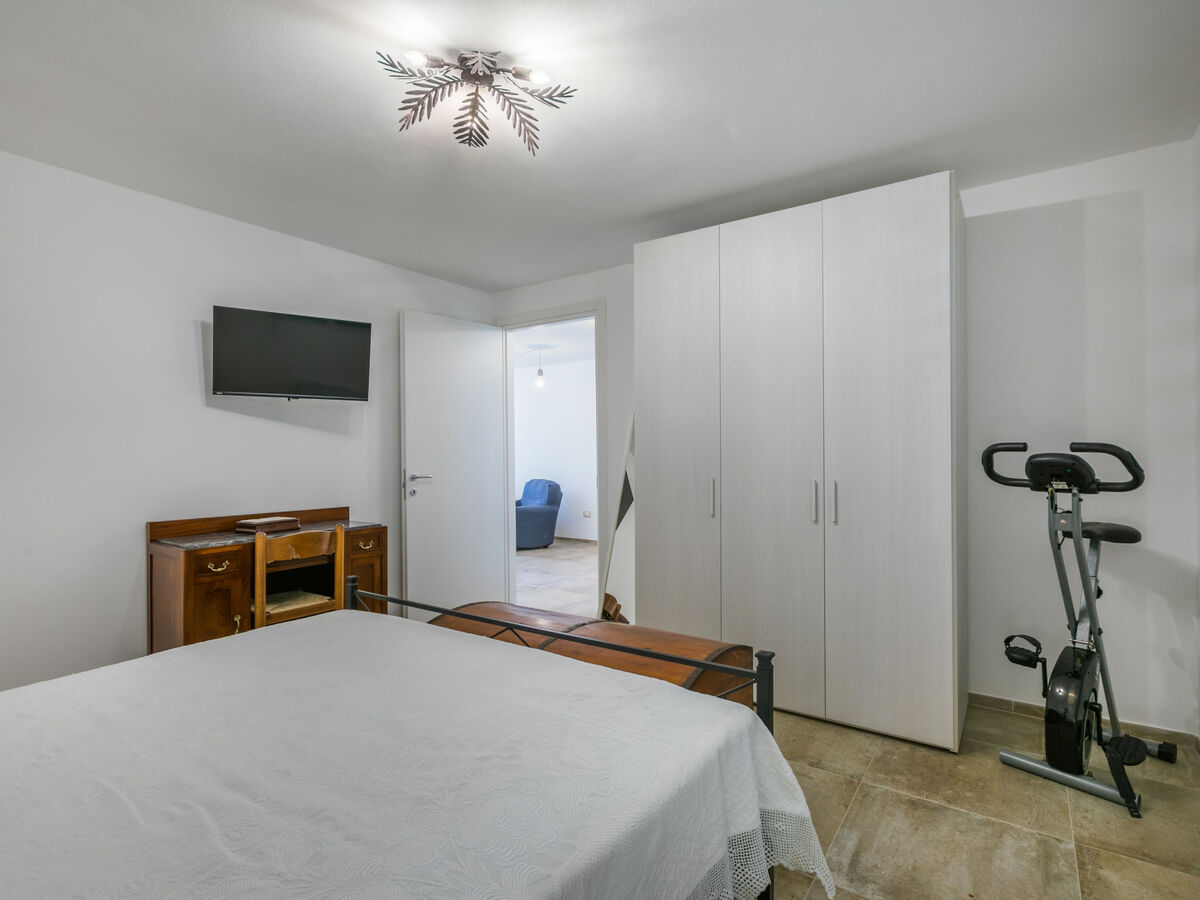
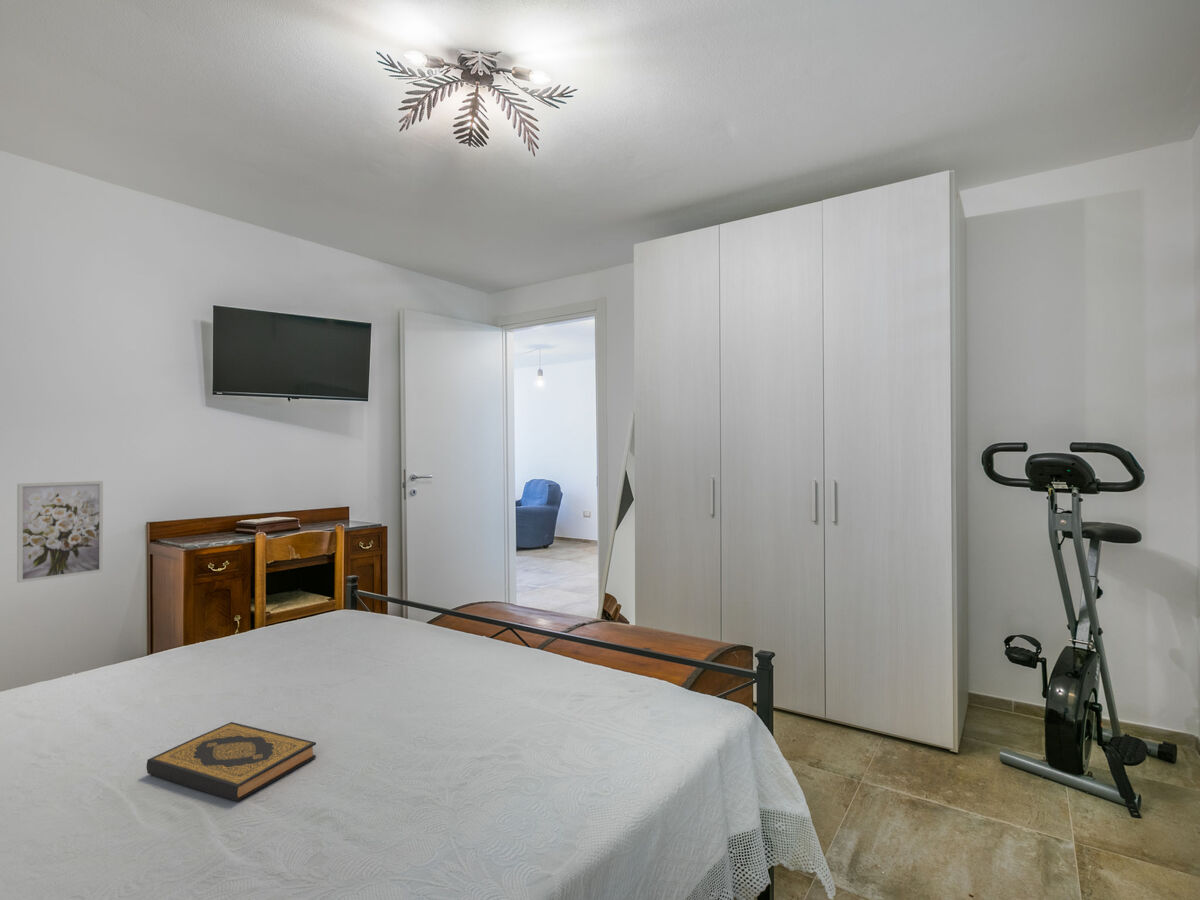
+ hardback book [145,721,317,802]
+ wall art [16,480,104,584]
